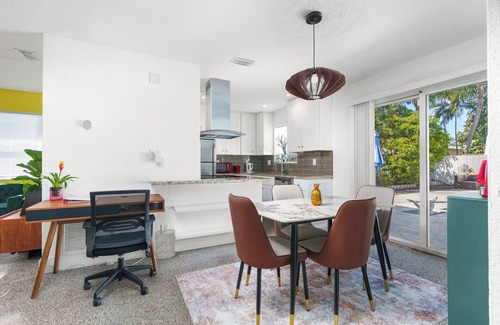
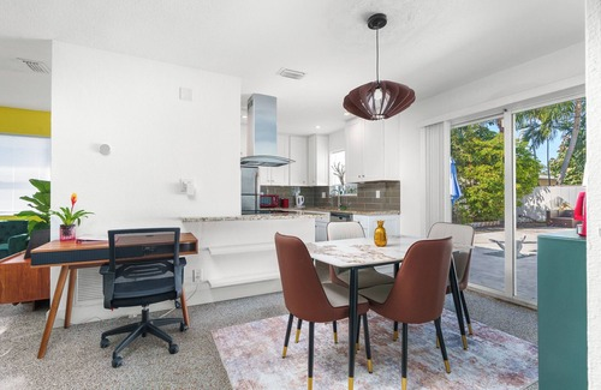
- wastebasket [153,228,176,260]
